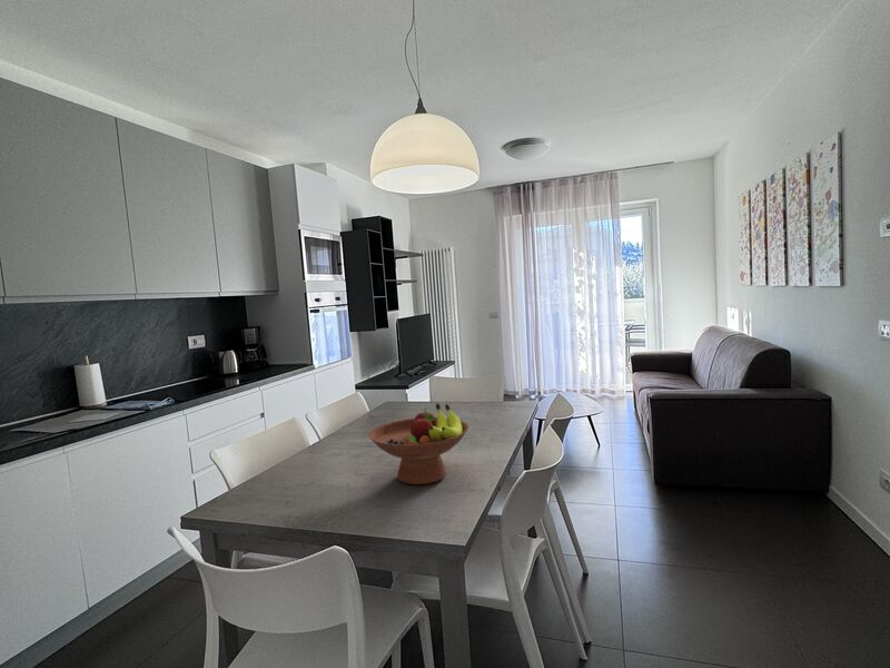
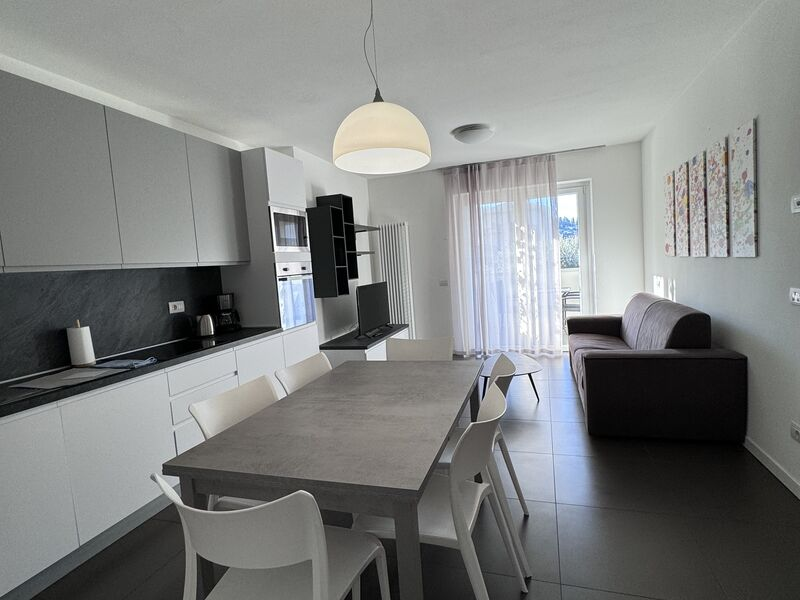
- fruit bowl [367,402,469,485]
